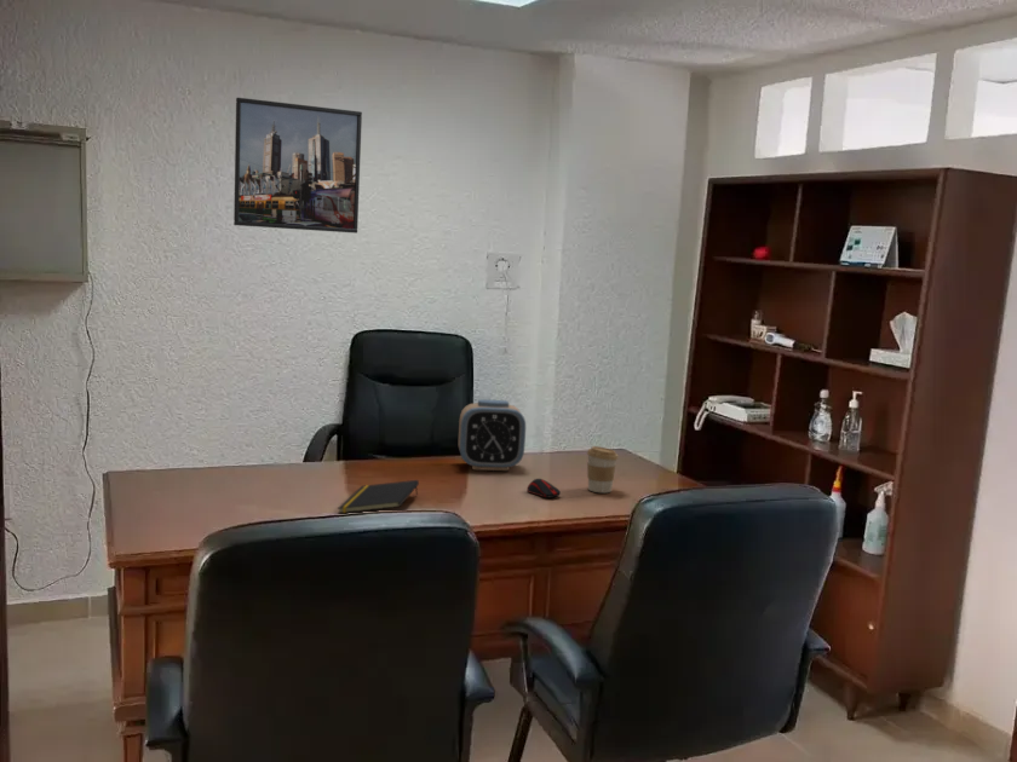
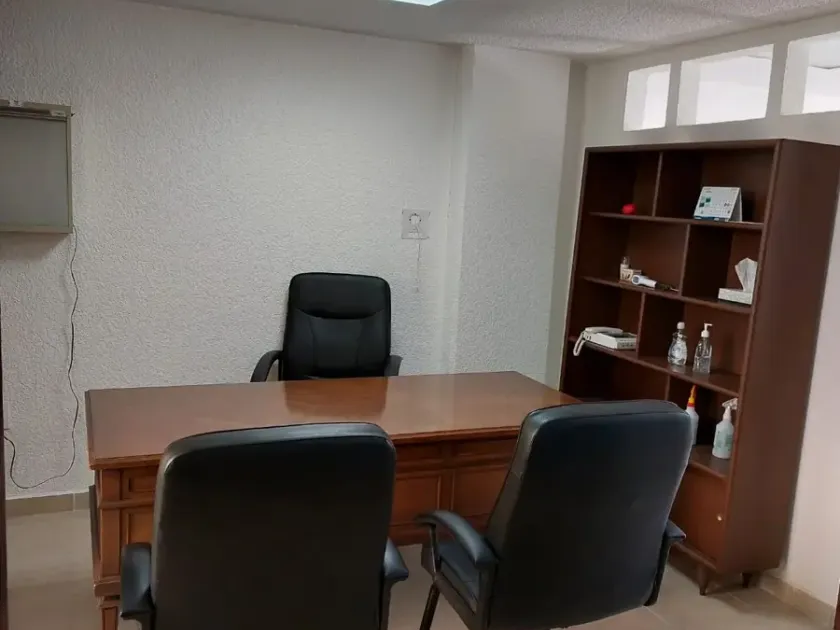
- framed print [232,97,363,235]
- notepad [337,479,420,514]
- coffee cup [586,445,619,493]
- alarm clock [458,398,527,472]
- computer mouse [525,478,562,500]
